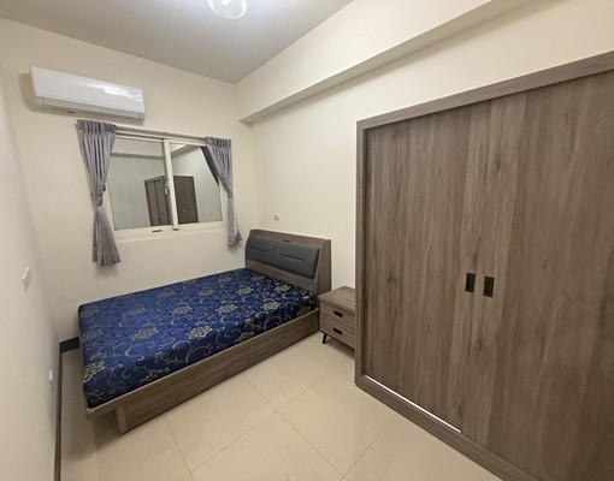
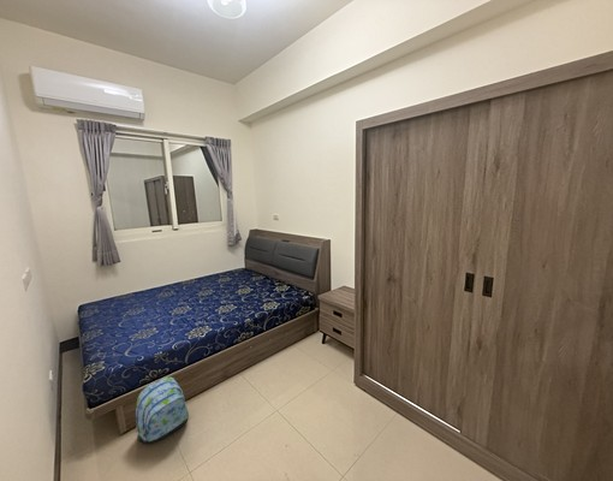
+ backpack [135,376,190,445]
